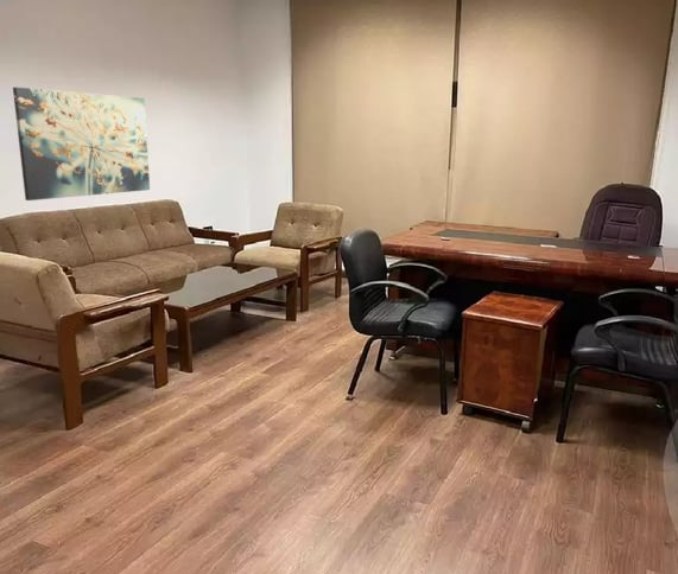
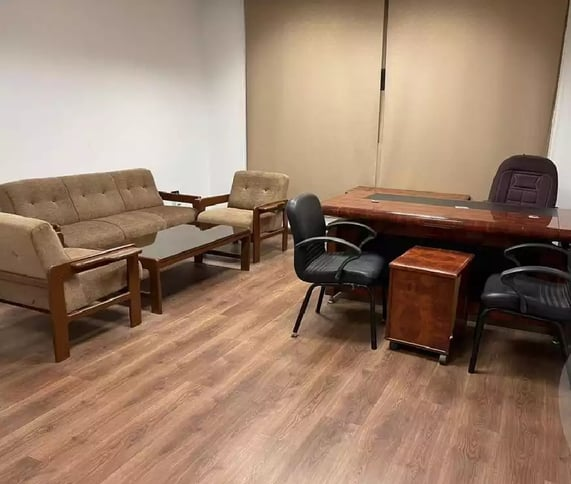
- wall art [12,87,151,202]
